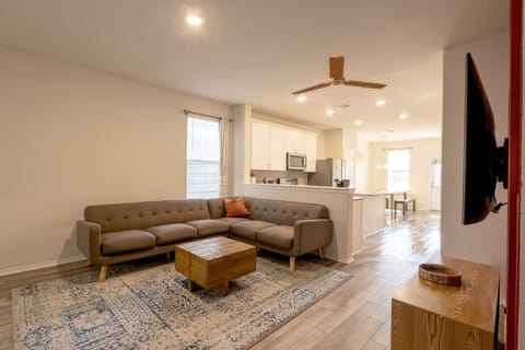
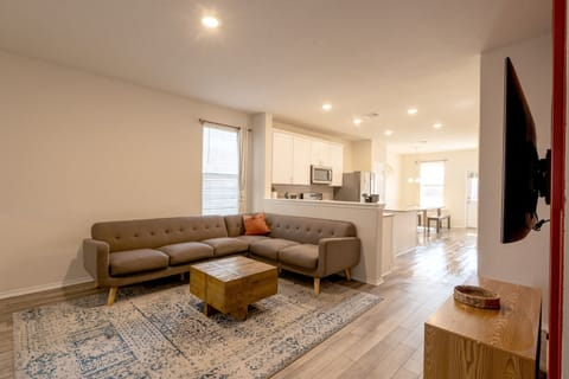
- ceiling fan [290,55,388,96]
